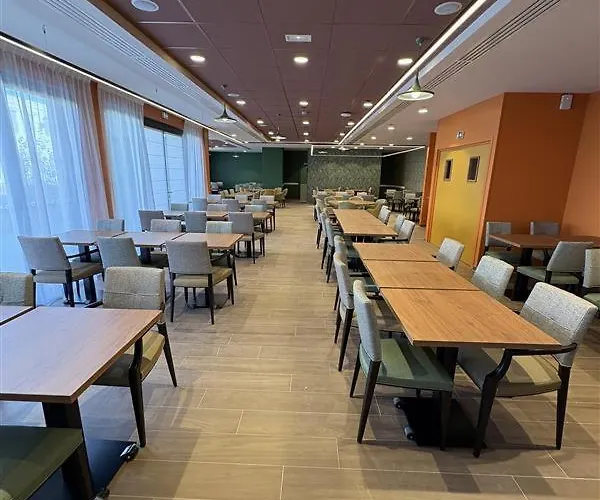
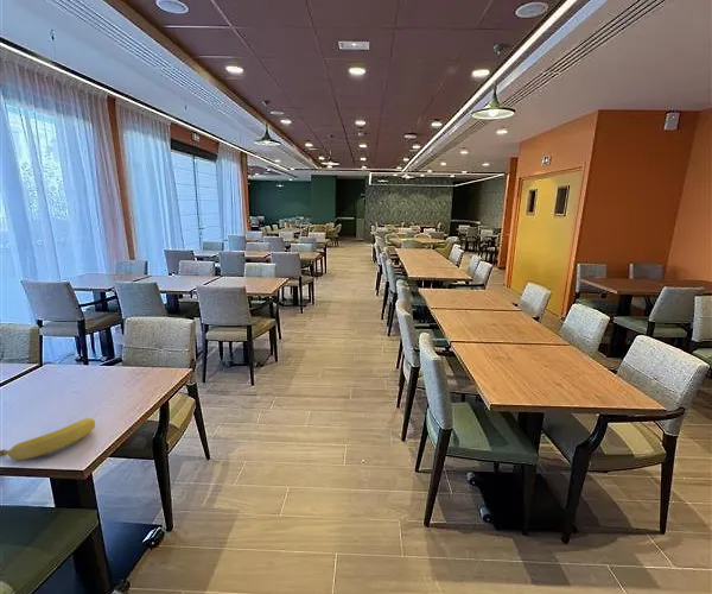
+ banana [0,417,96,461]
